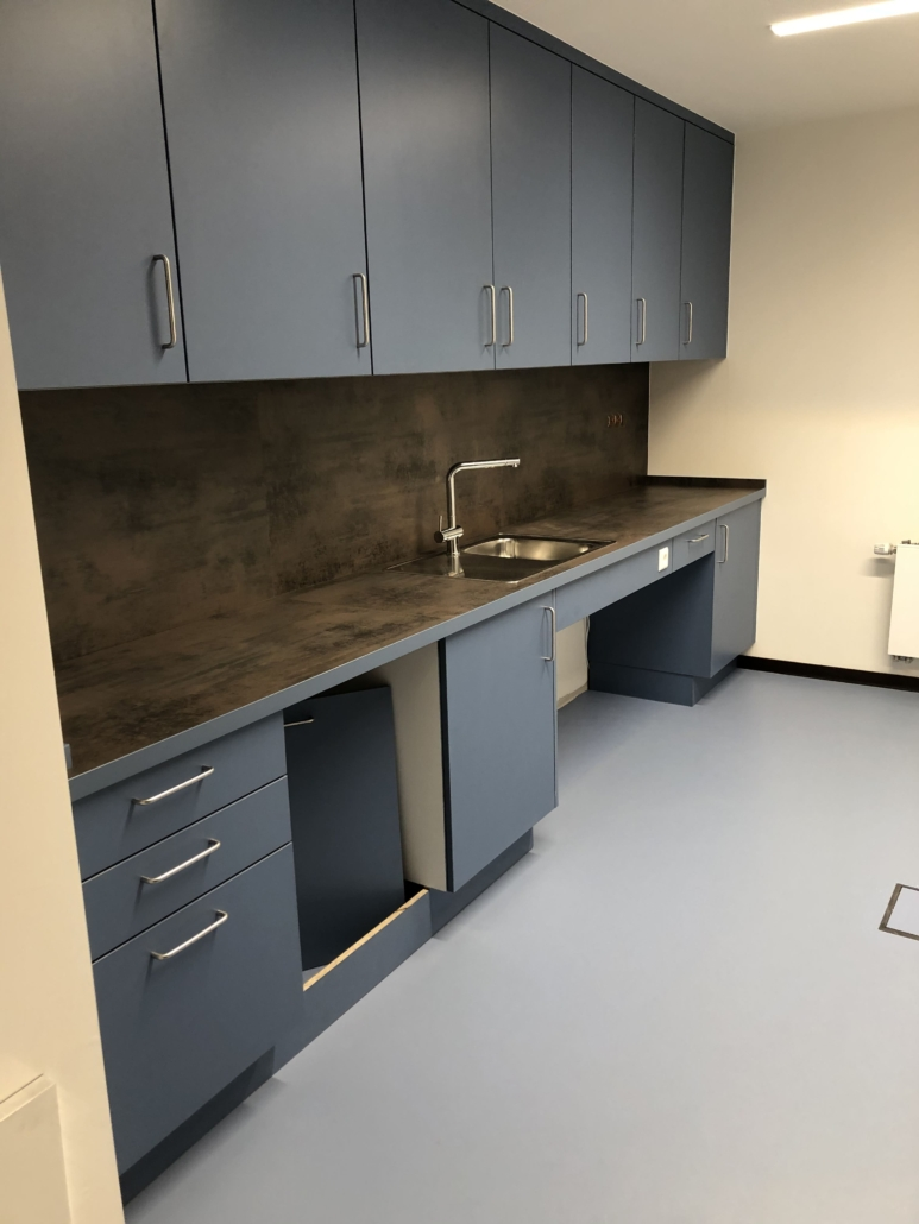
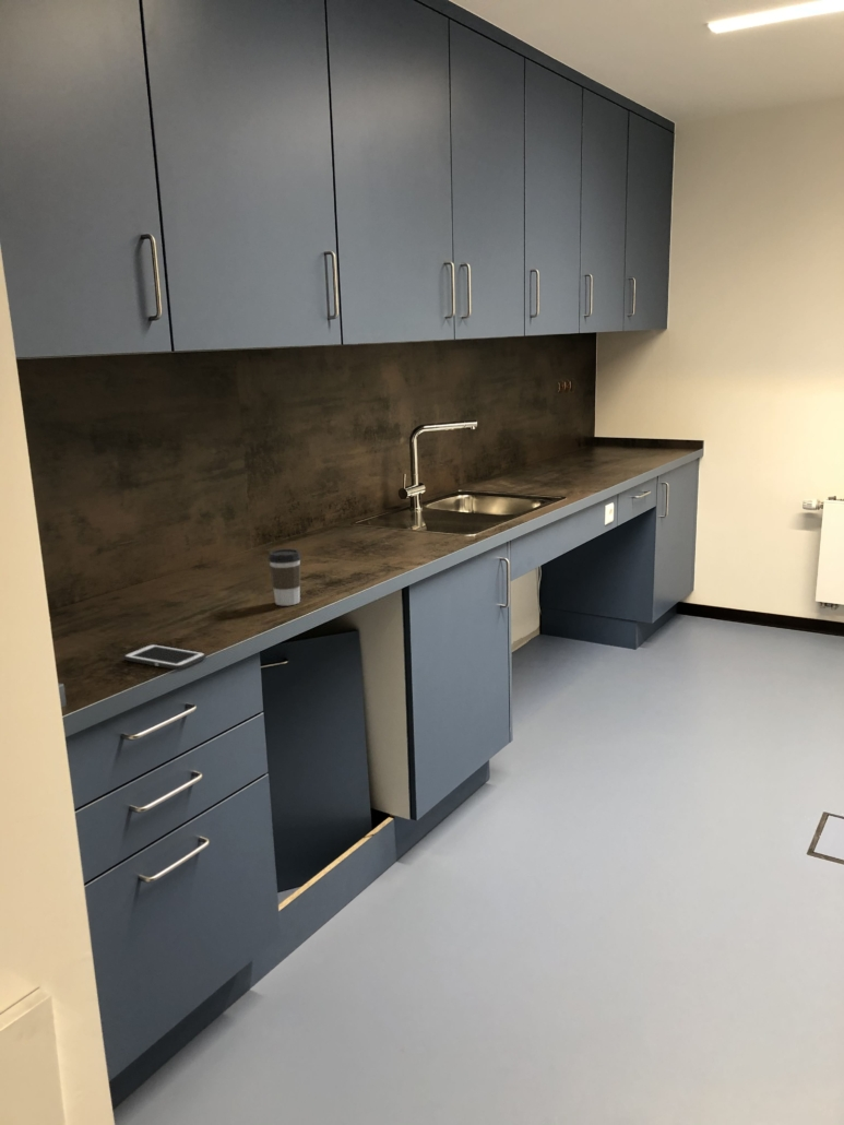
+ coffee cup [268,548,302,606]
+ cell phone [123,643,207,671]
